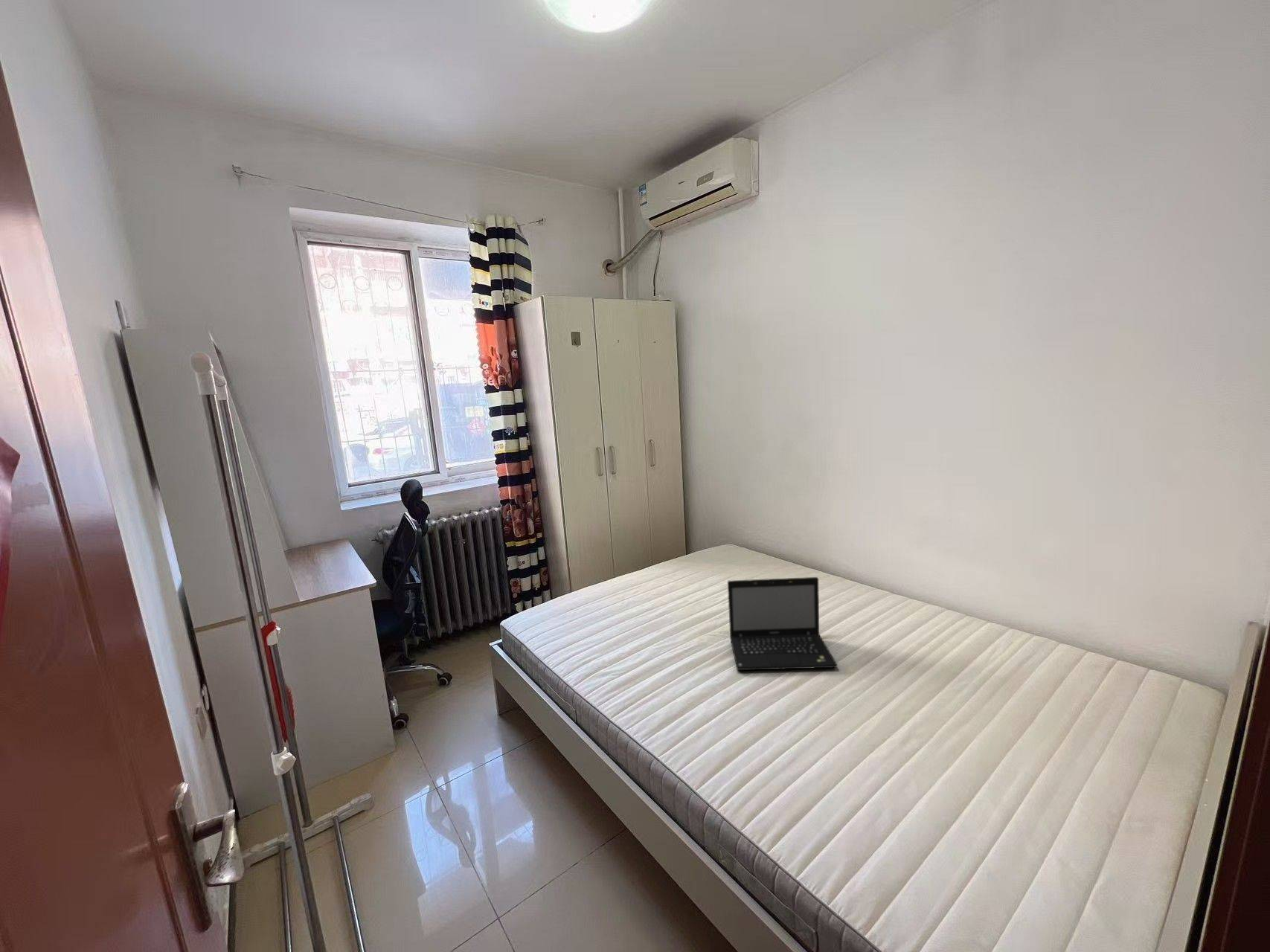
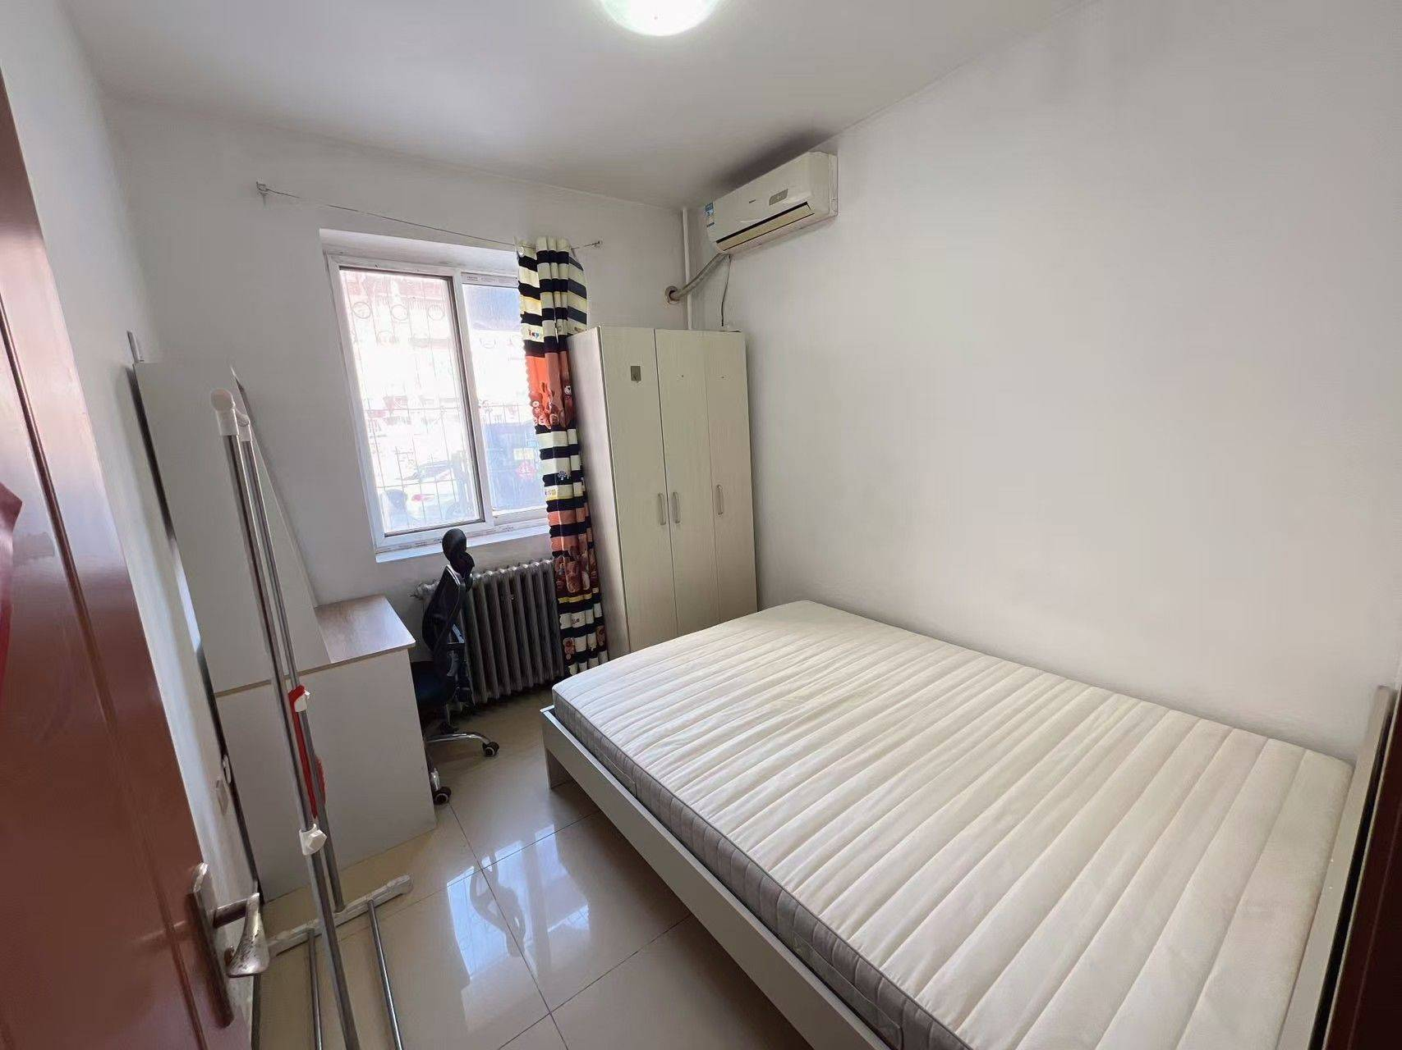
- laptop [727,576,838,671]
